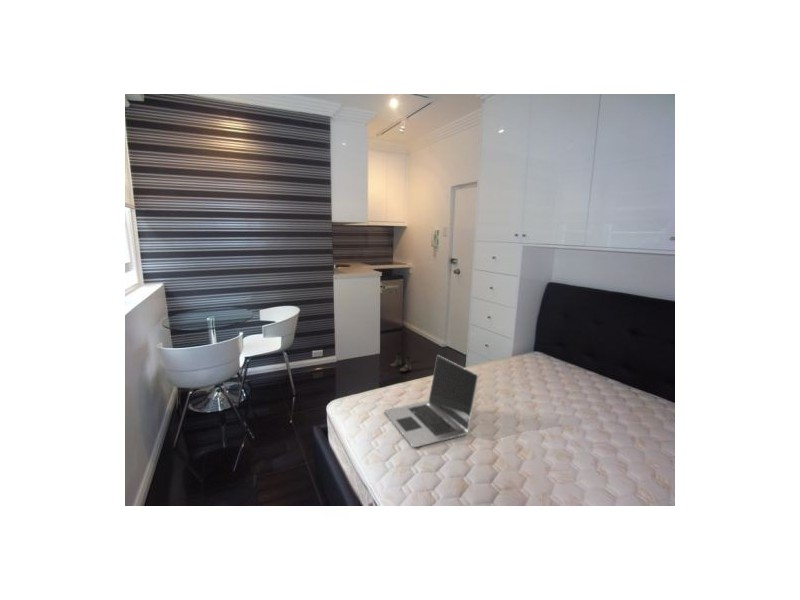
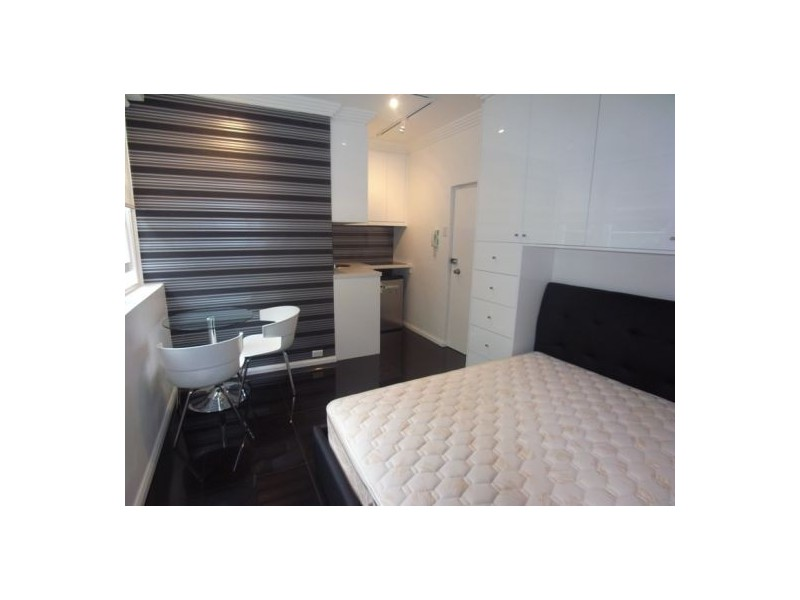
- boots [389,352,412,373]
- laptop [383,354,480,448]
